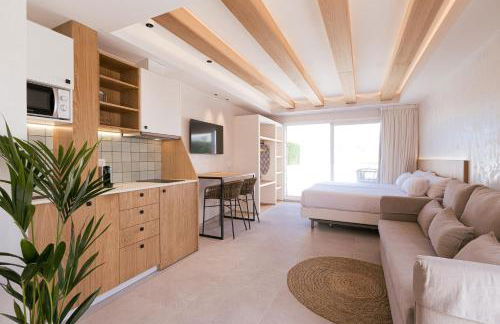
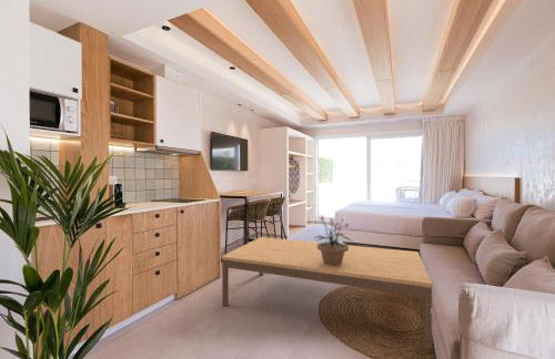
+ coffee table [221,236,434,350]
+ potted plant [313,215,354,267]
